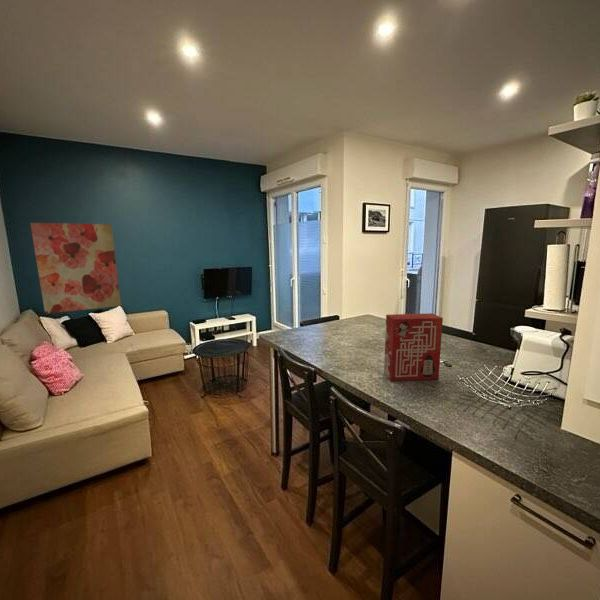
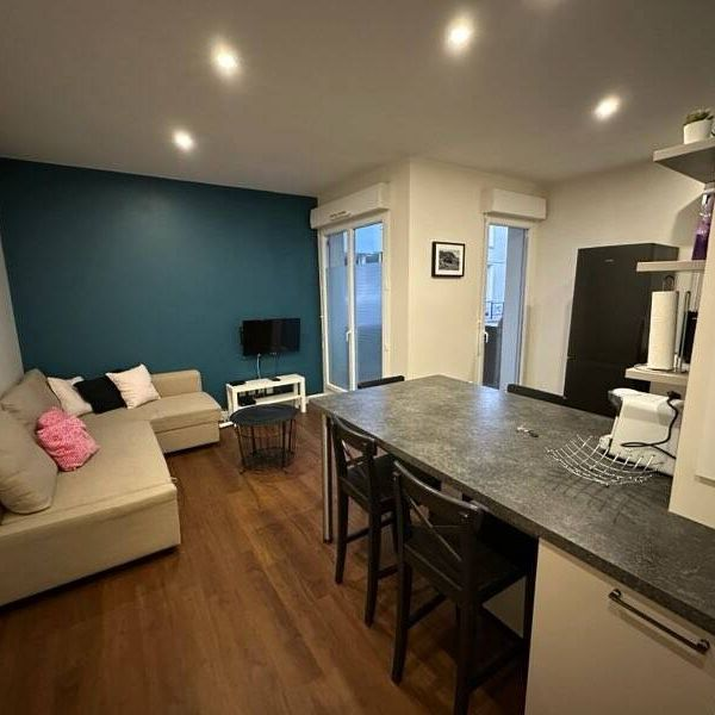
- cereal box [383,312,444,382]
- wall art [29,222,122,315]
